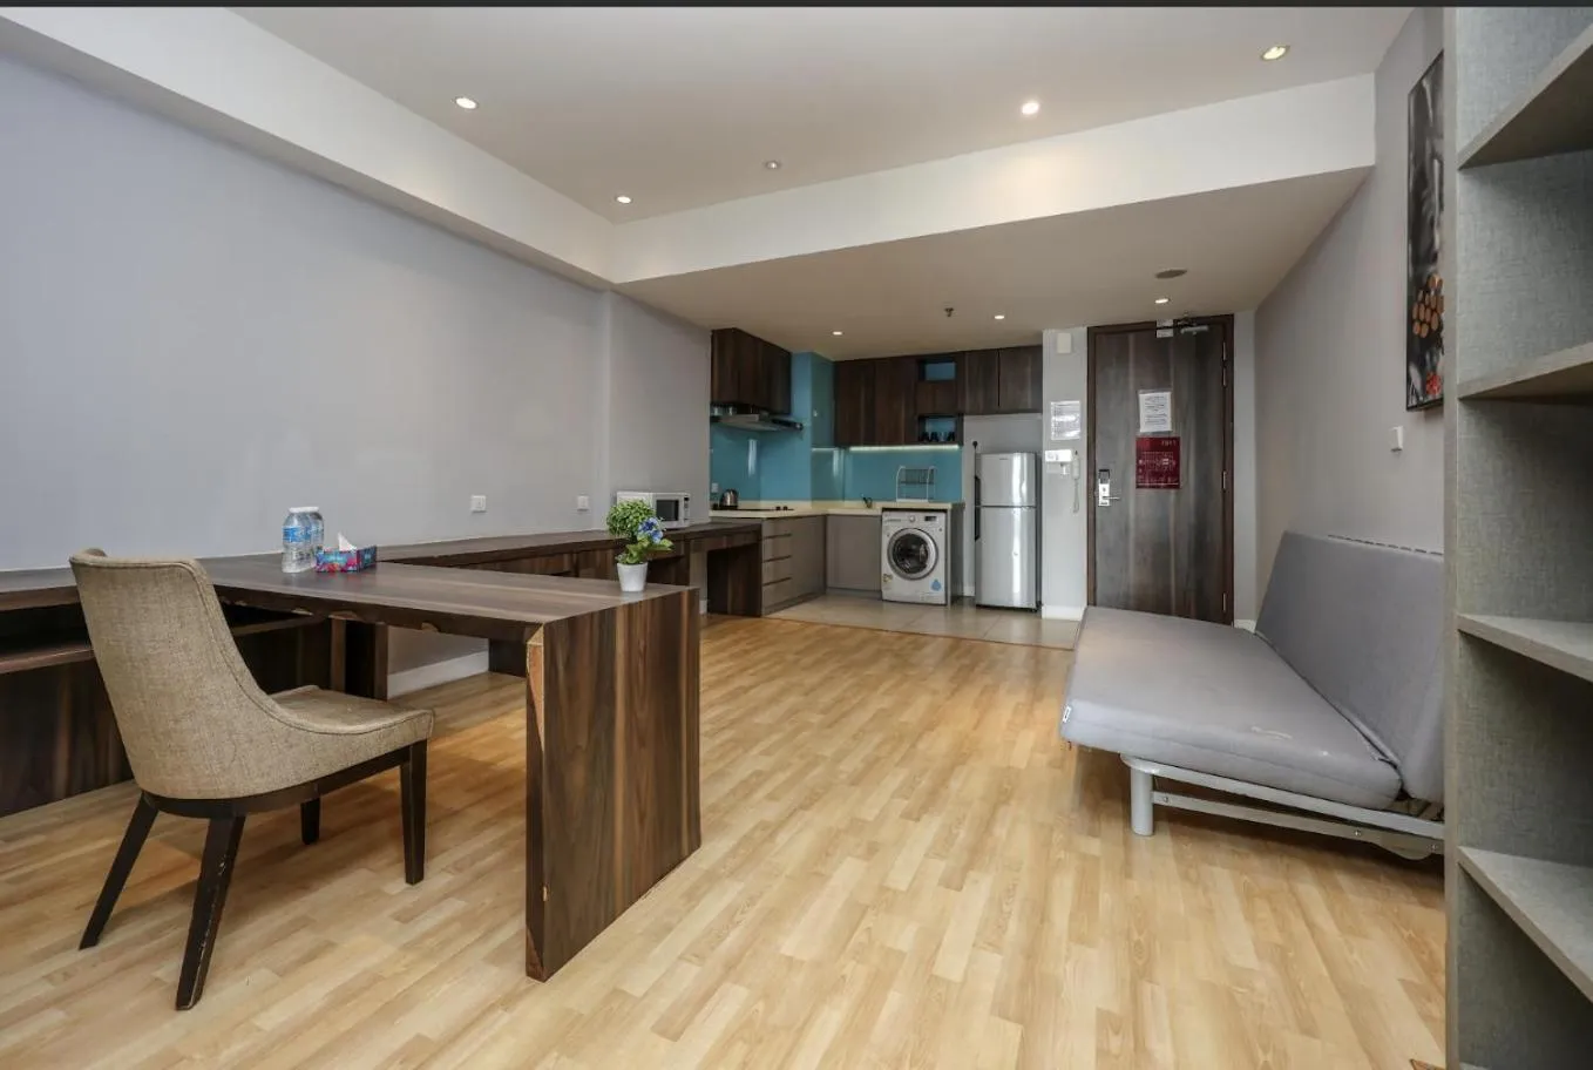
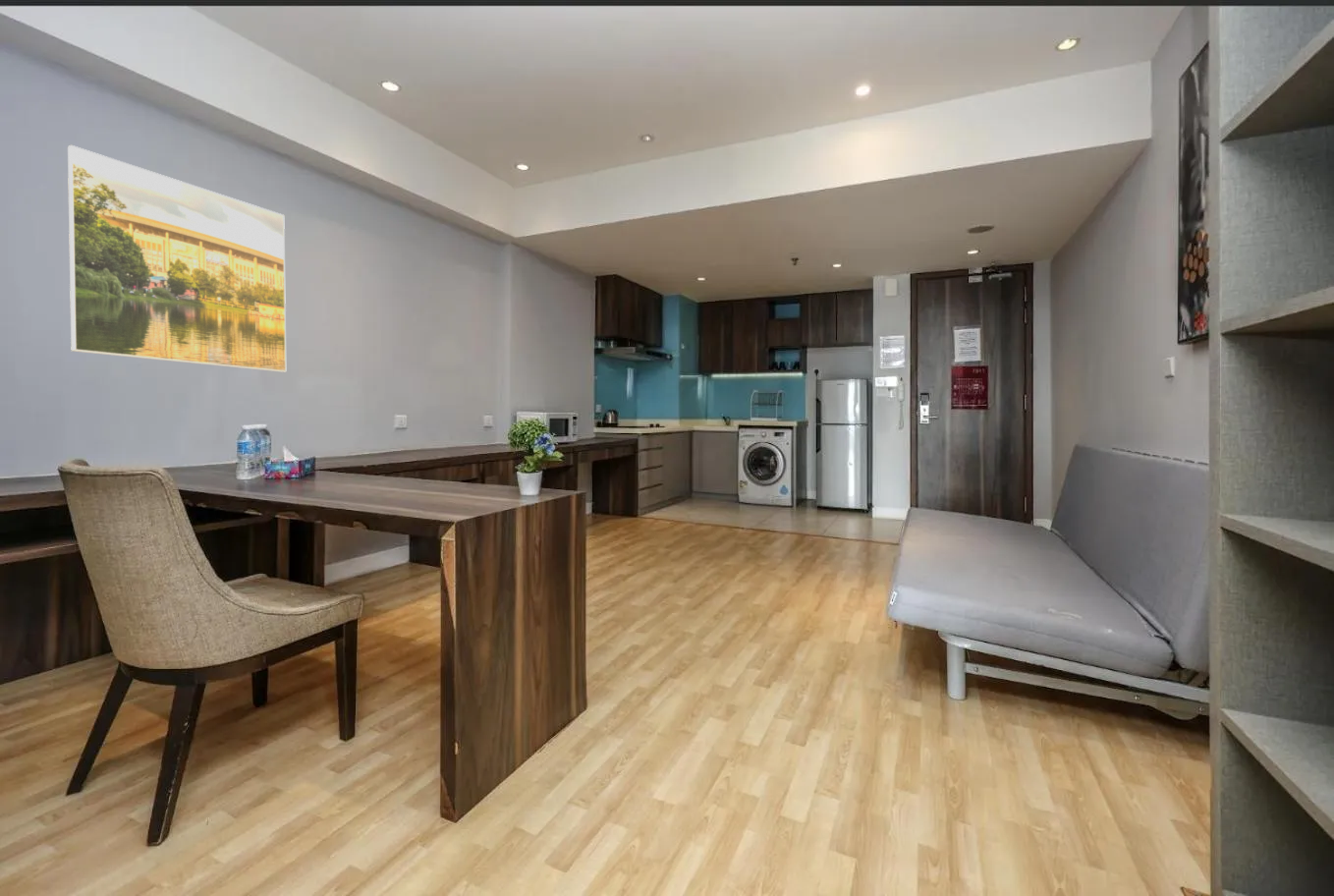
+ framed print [67,144,287,373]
